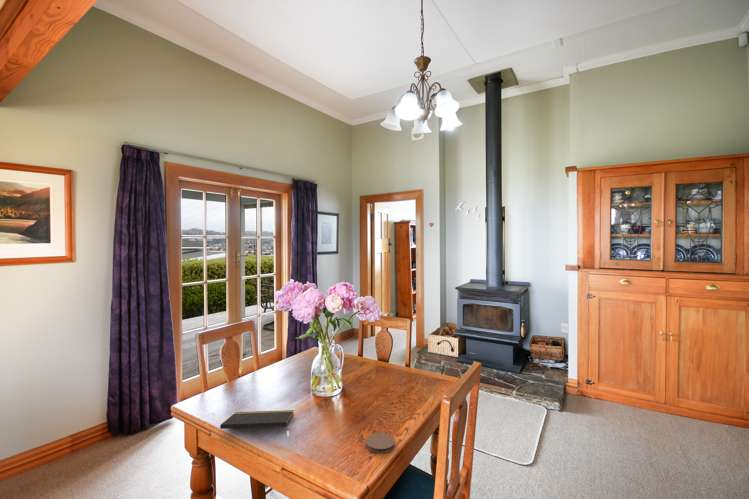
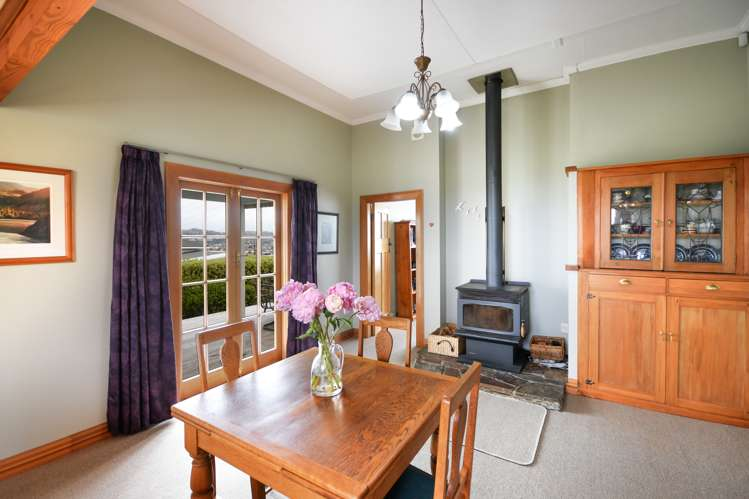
- notepad [219,409,295,430]
- coaster [365,432,396,454]
